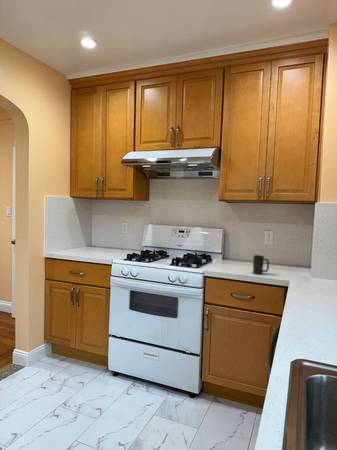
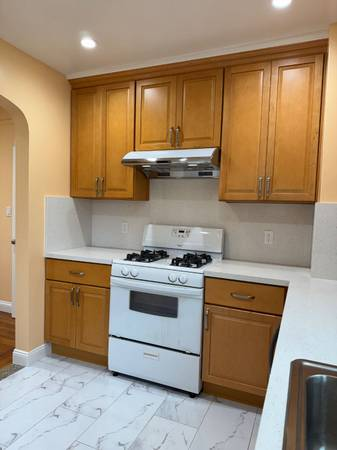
- mug [252,254,270,275]
